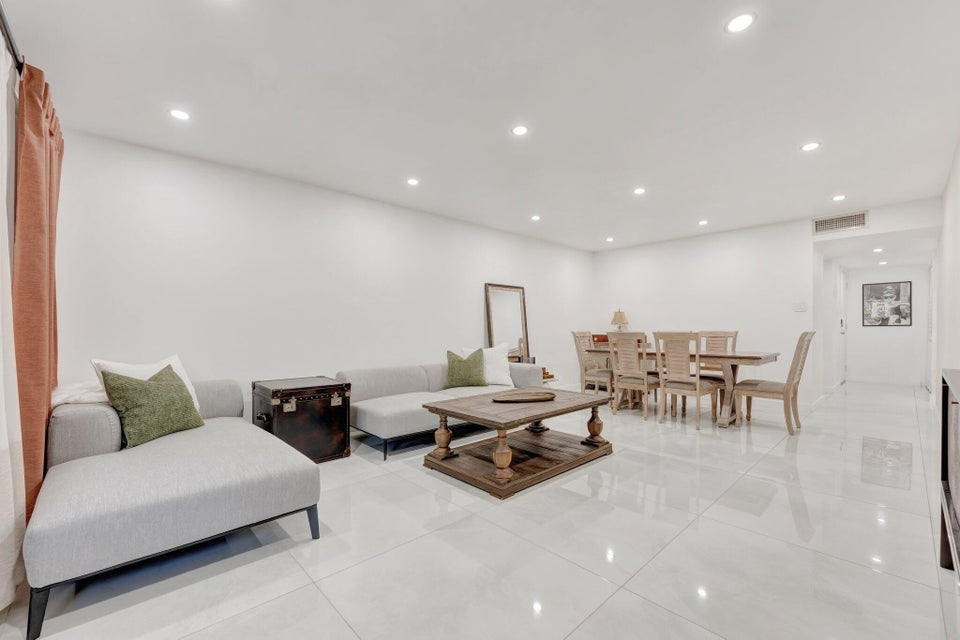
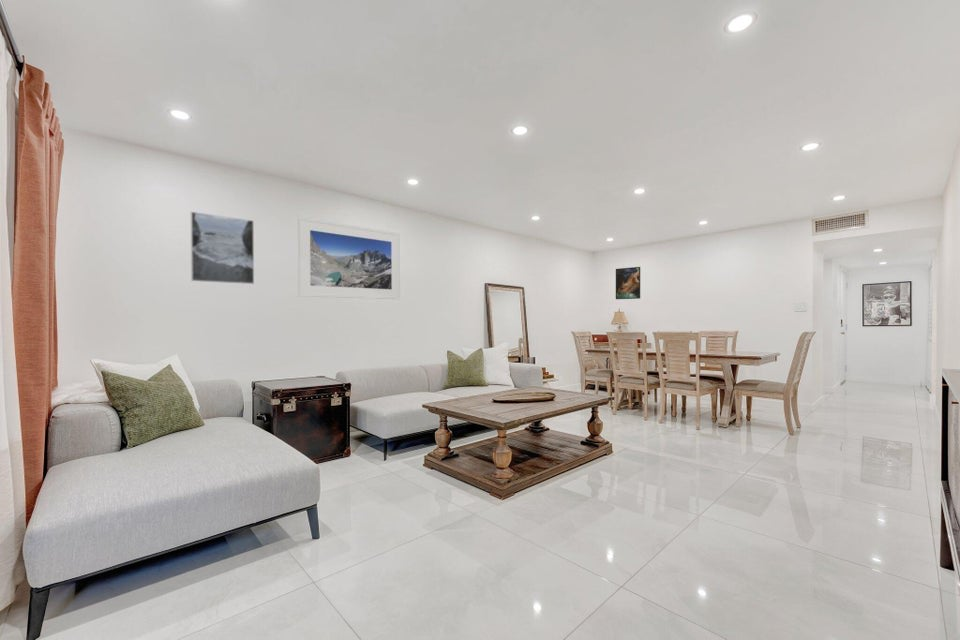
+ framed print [615,266,641,300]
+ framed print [297,216,401,300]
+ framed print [190,211,255,285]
